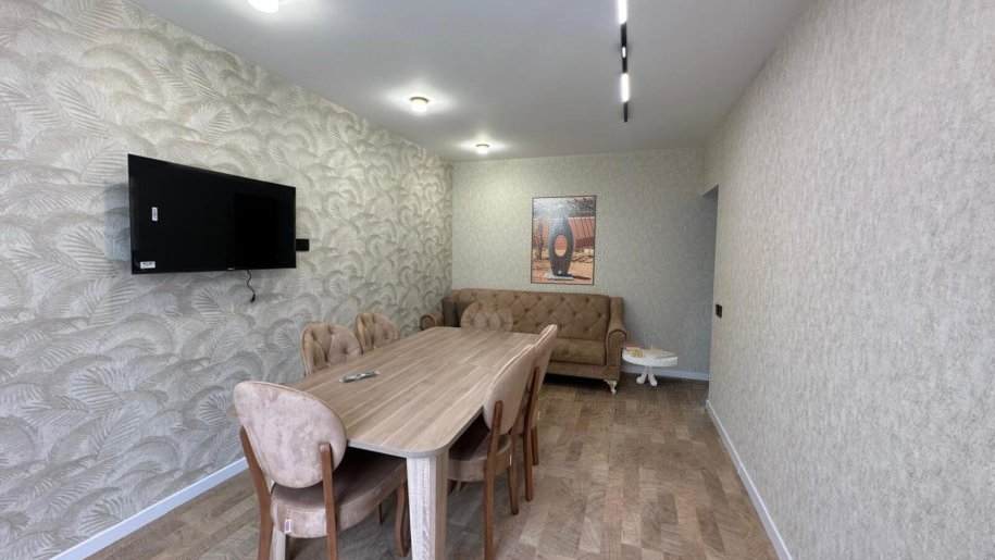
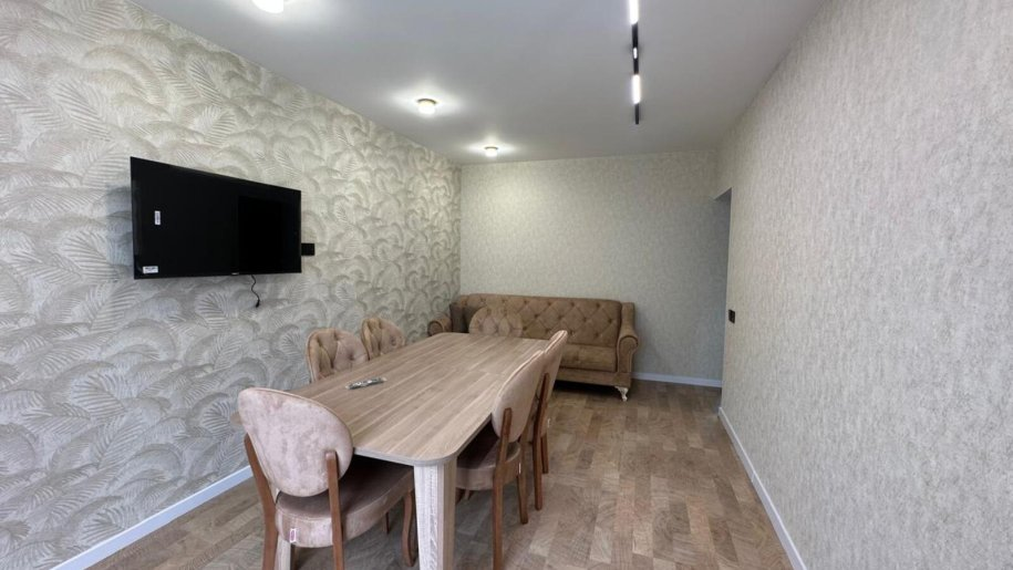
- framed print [530,194,598,287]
- side table [622,343,679,387]
